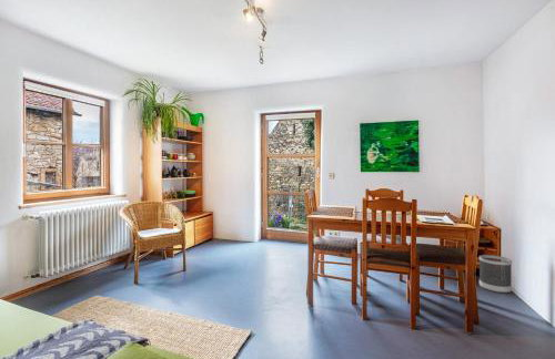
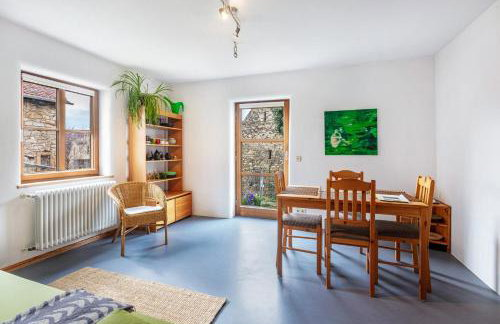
- wastebasket [478,254,513,294]
